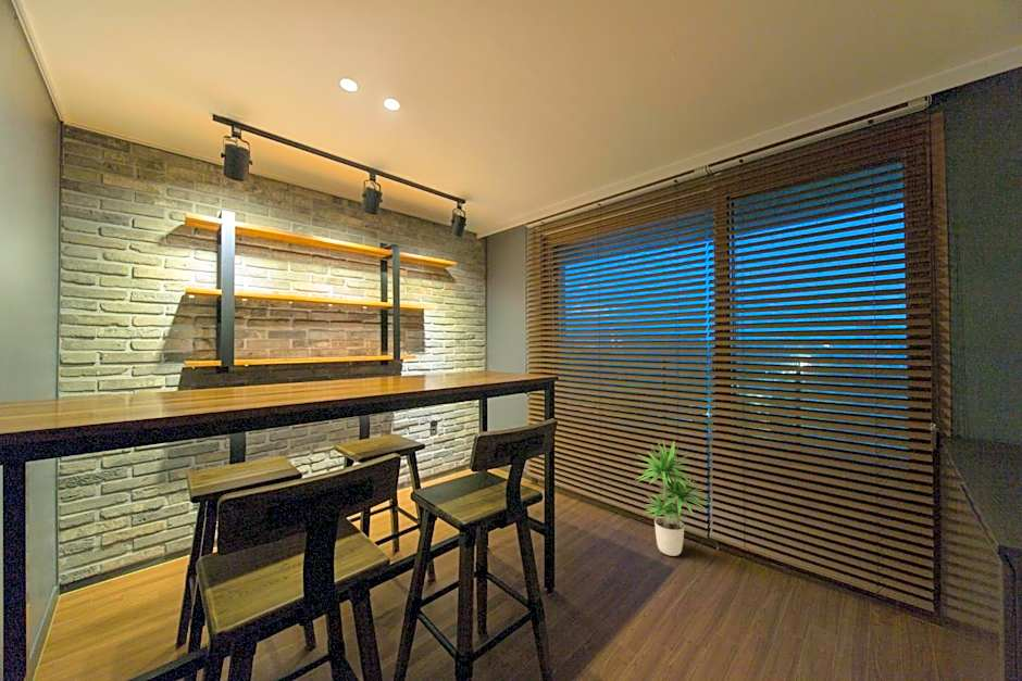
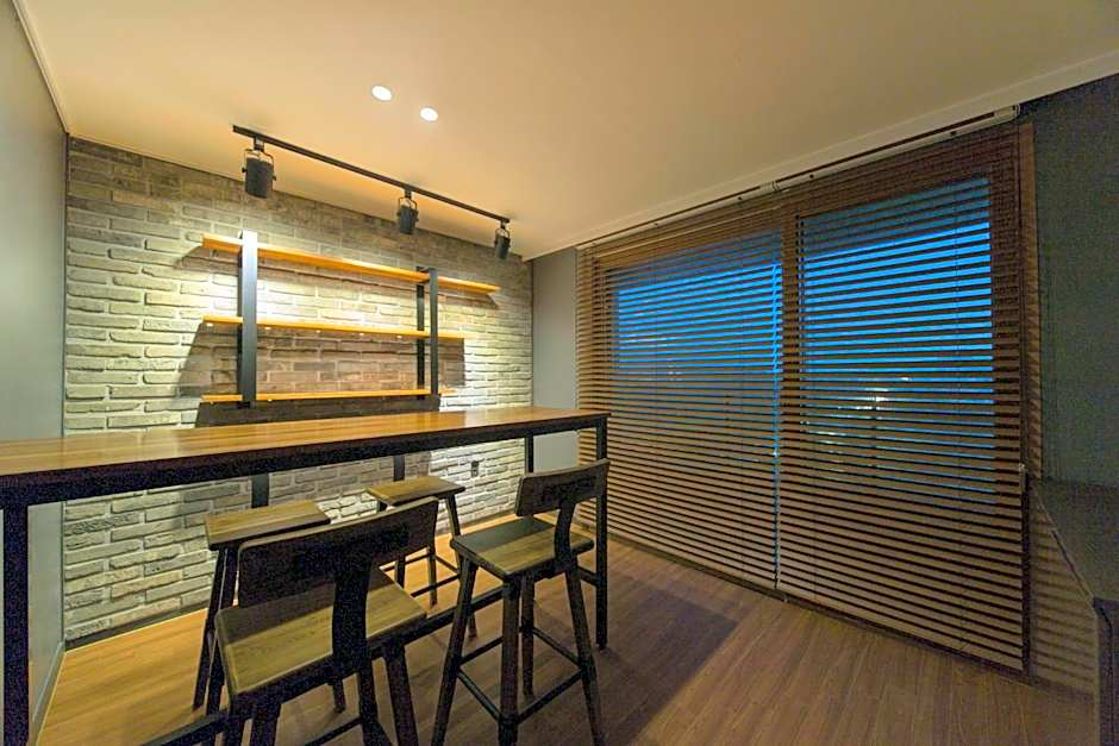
- potted plant [635,440,711,557]
